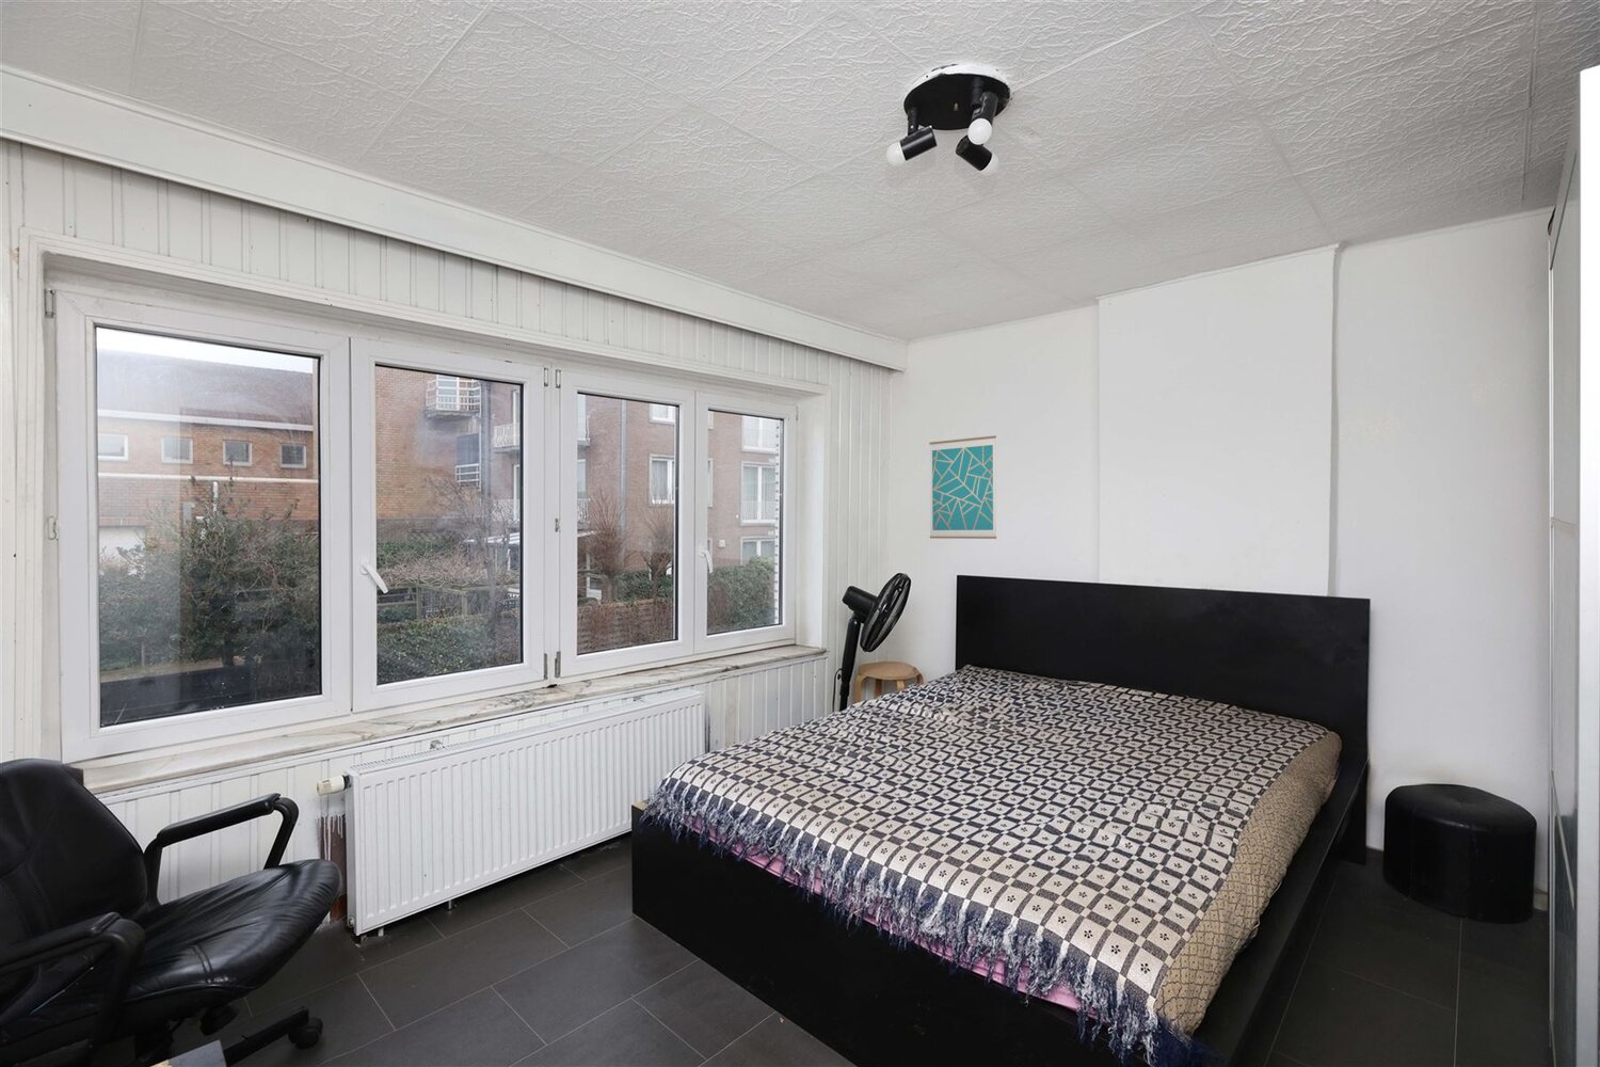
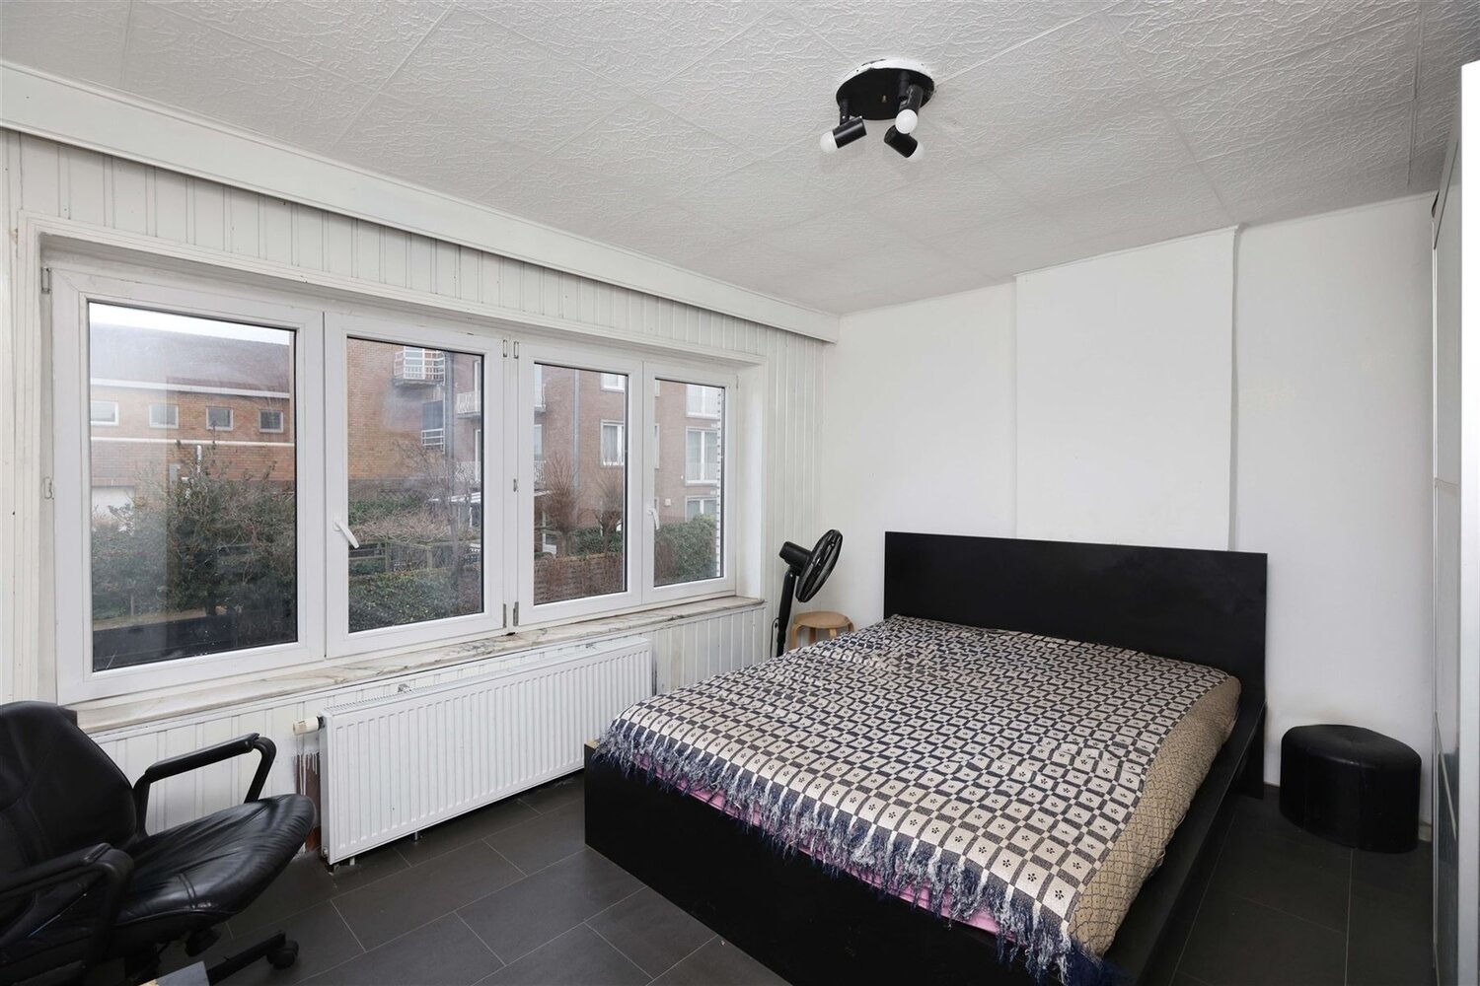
- wall art [929,435,998,539]
